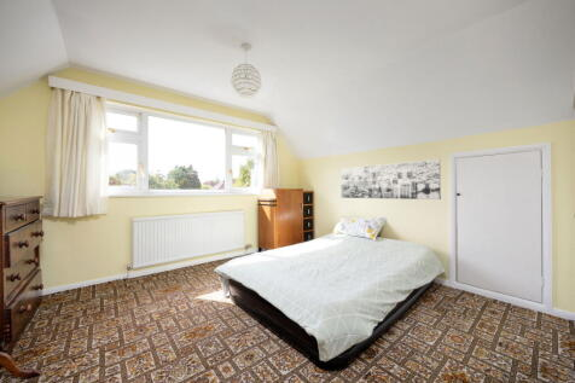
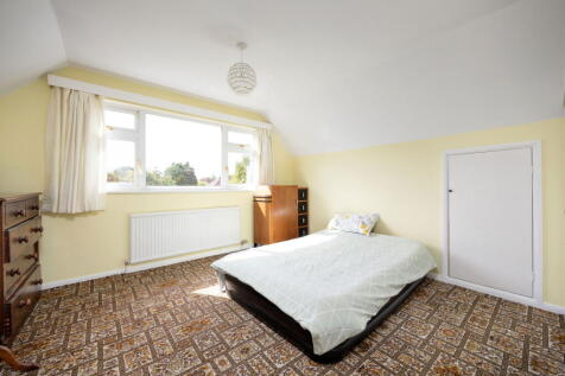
- wall art [339,158,442,201]
